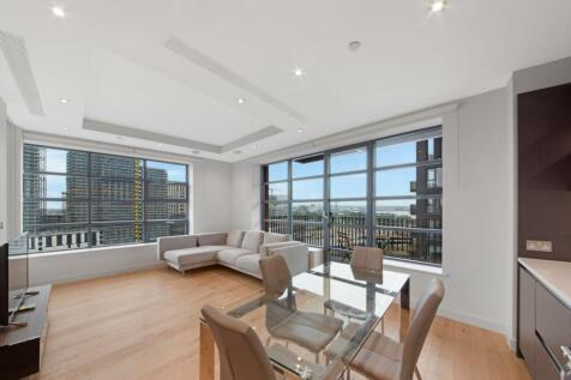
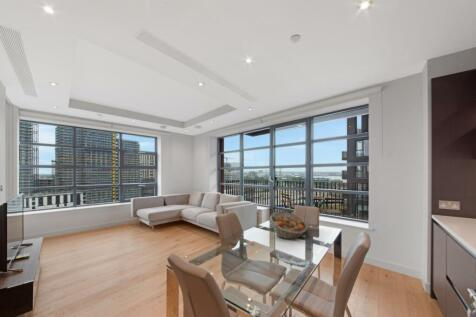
+ fruit basket [269,211,309,240]
